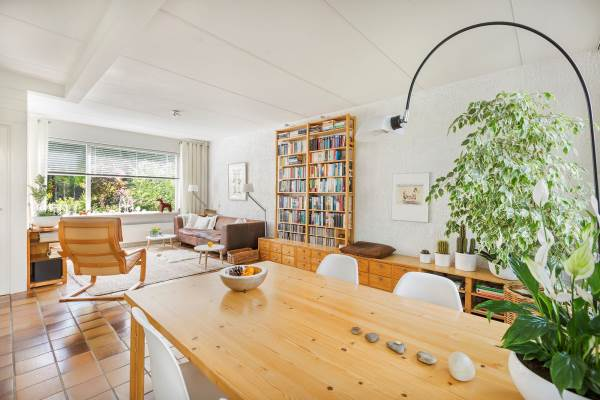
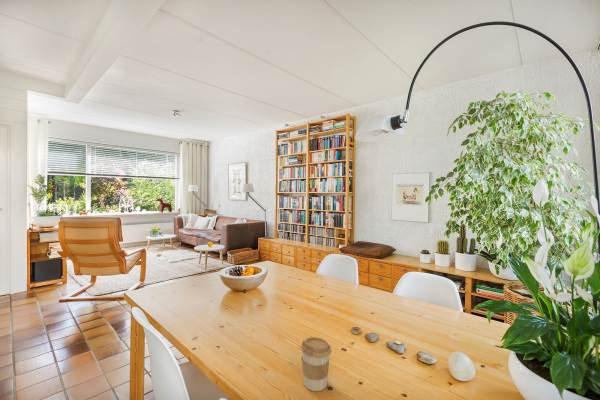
+ coffee cup [300,336,332,392]
